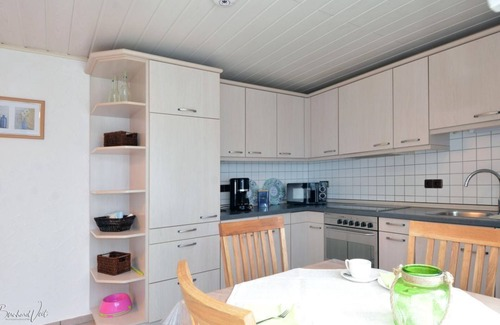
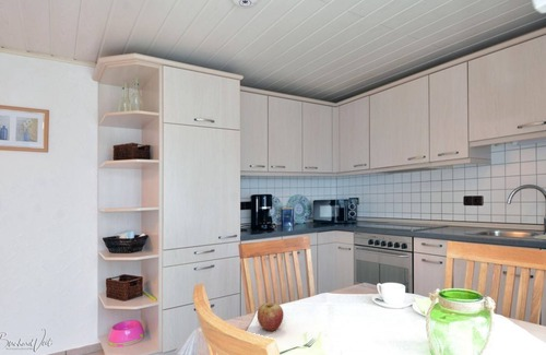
+ fruit [257,301,285,332]
